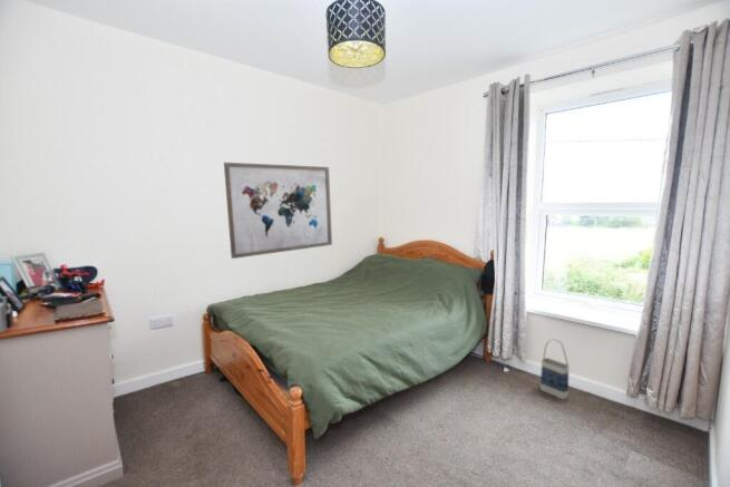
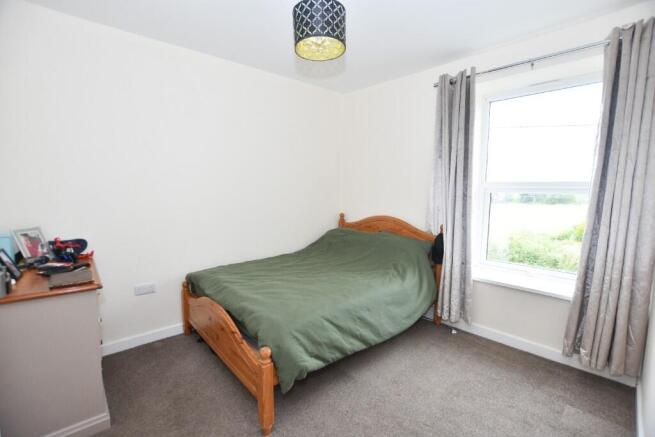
- bag [539,338,571,400]
- wall art [223,162,333,260]
